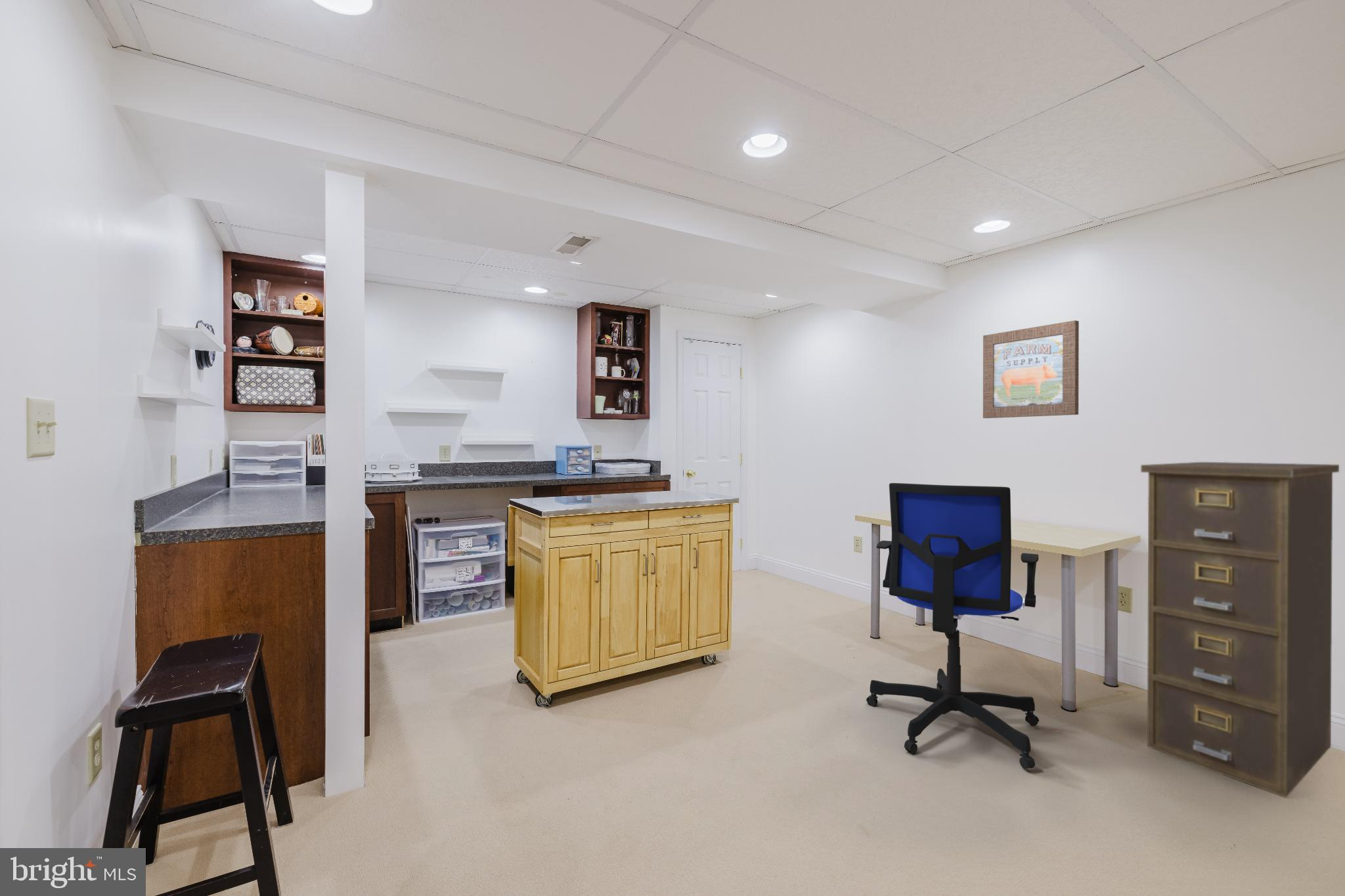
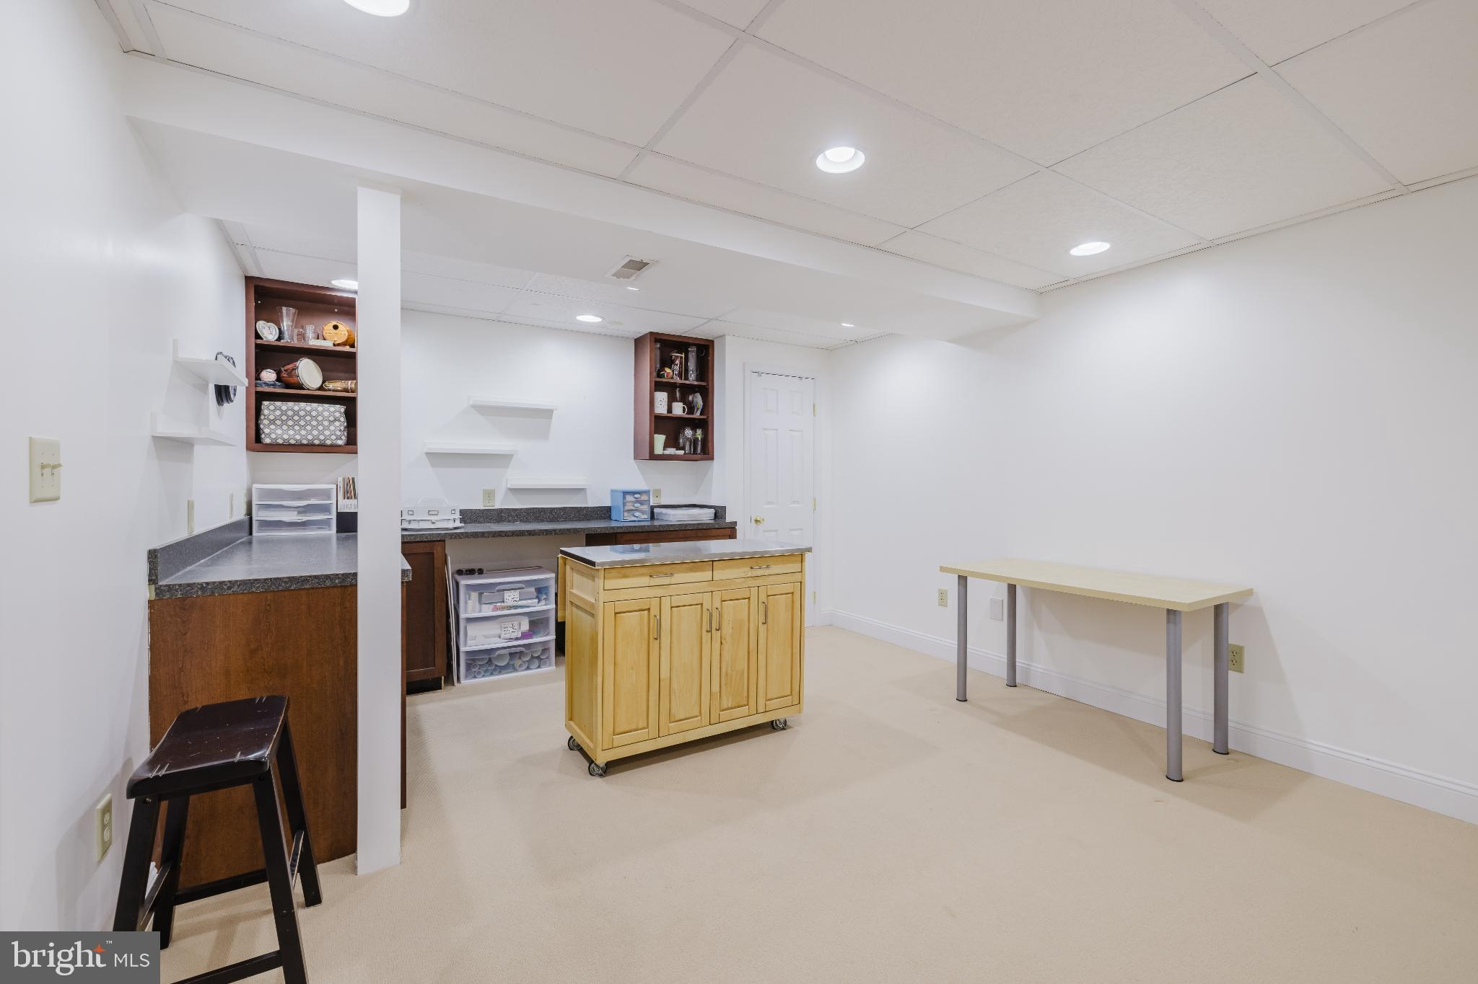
- office chair [866,482,1040,770]
- filing cabinet [1140,461,1340,798]
- wall art [982,320,1080,419]
